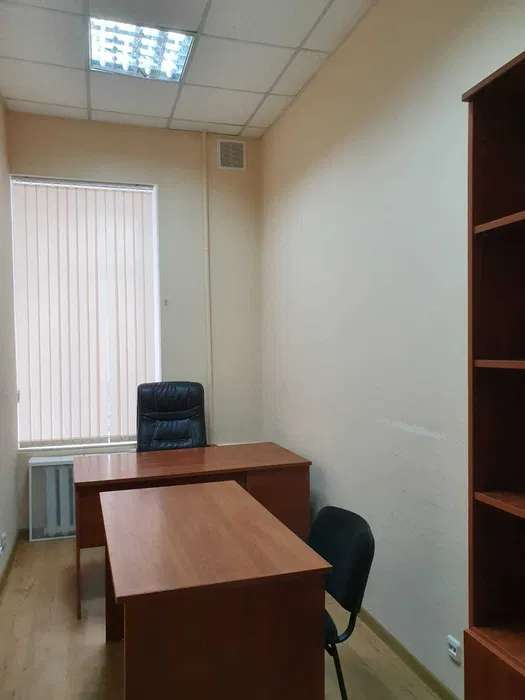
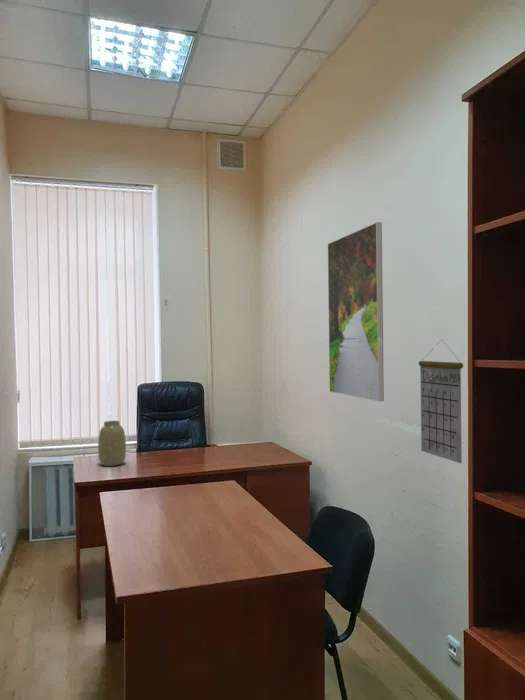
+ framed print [327,221,385,402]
+ calendar [417,338,464,465]
+ vase [97,420,127,467]
